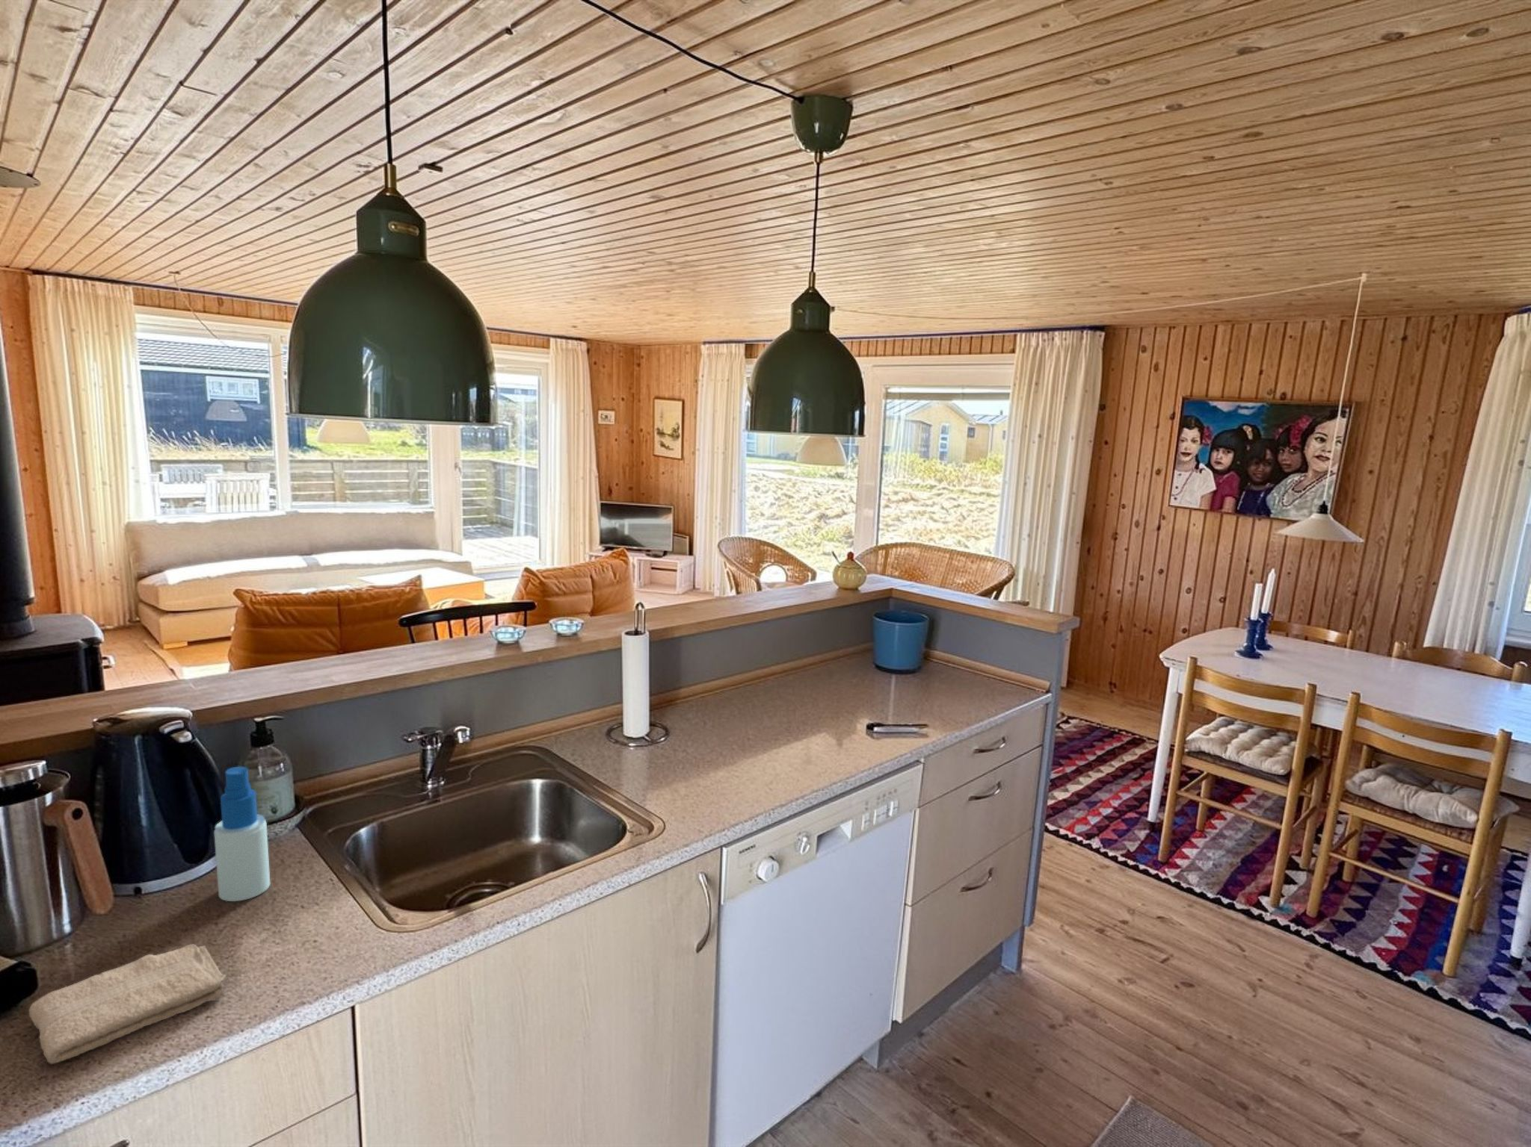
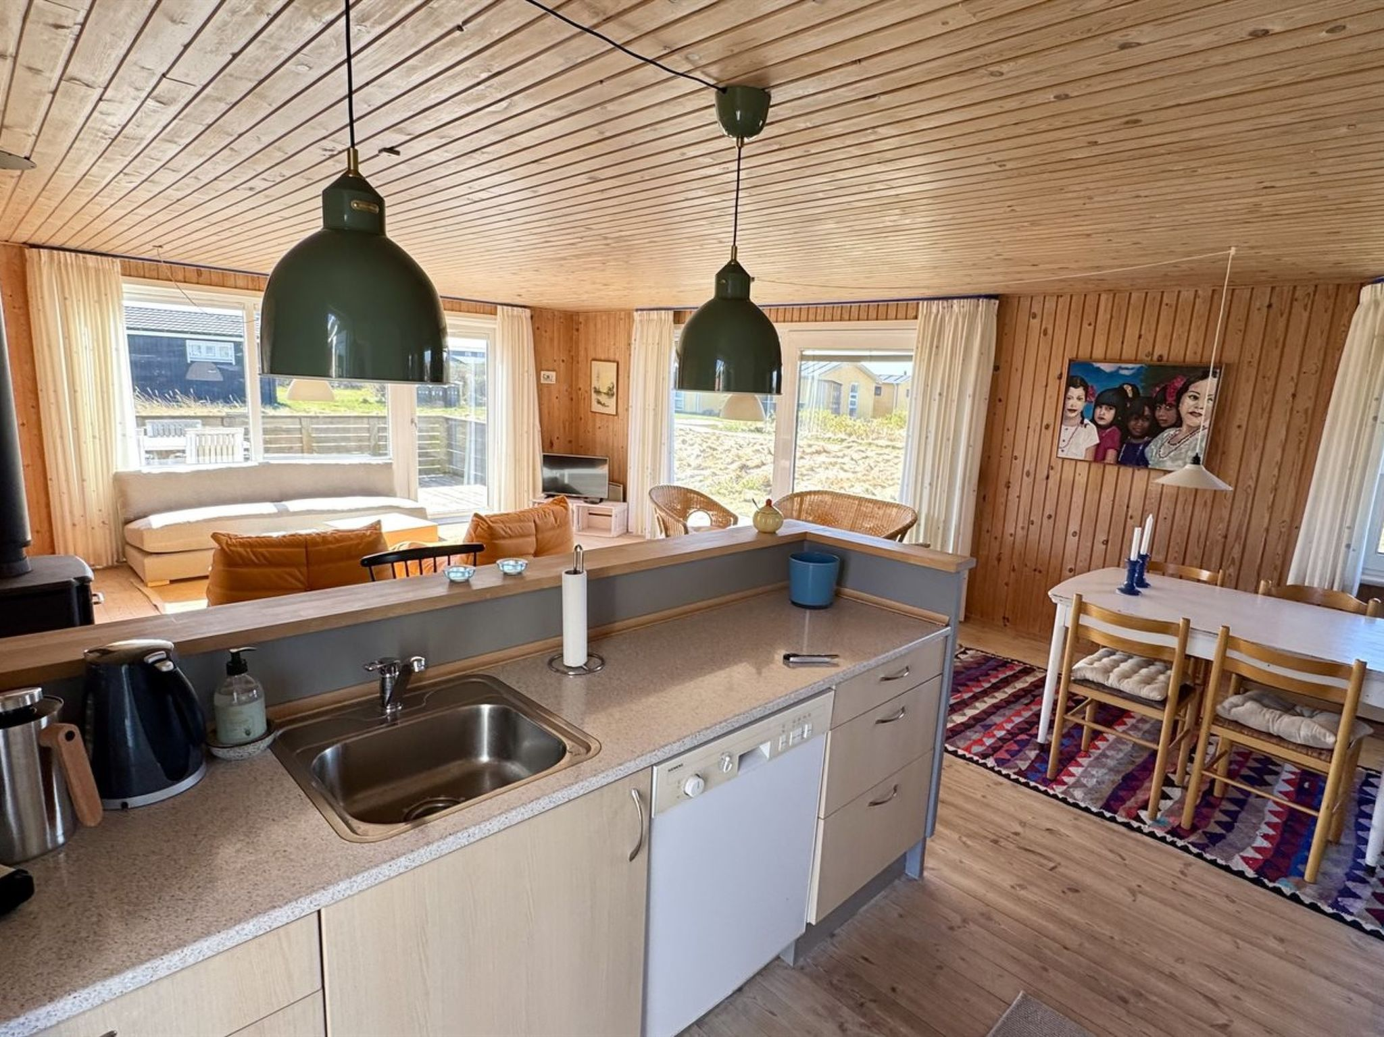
- washcloth [29,943,227,1065]
- spray bottle [213,766,270,902]
